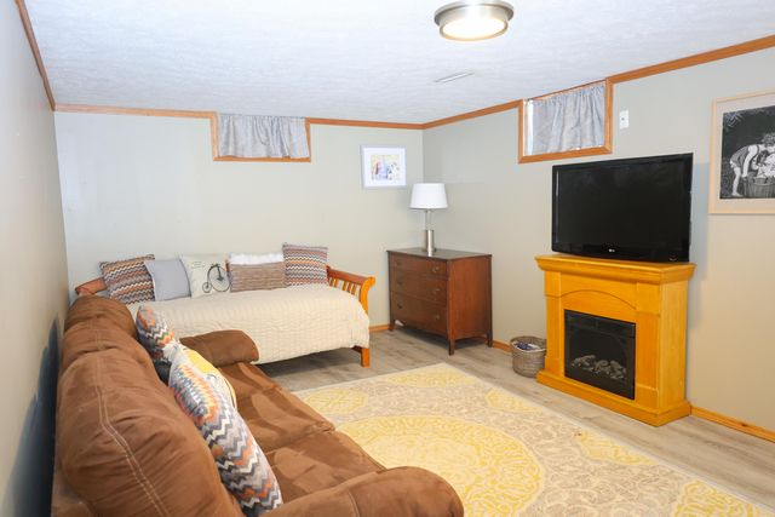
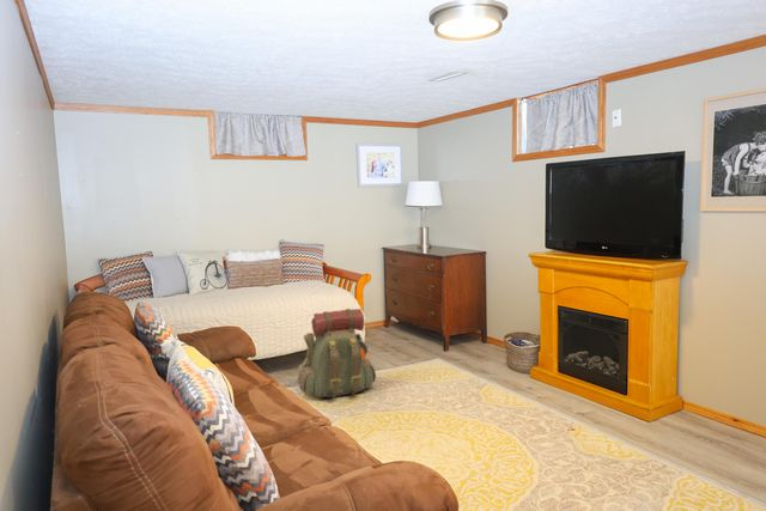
+ backpack [297,308,377,399]
